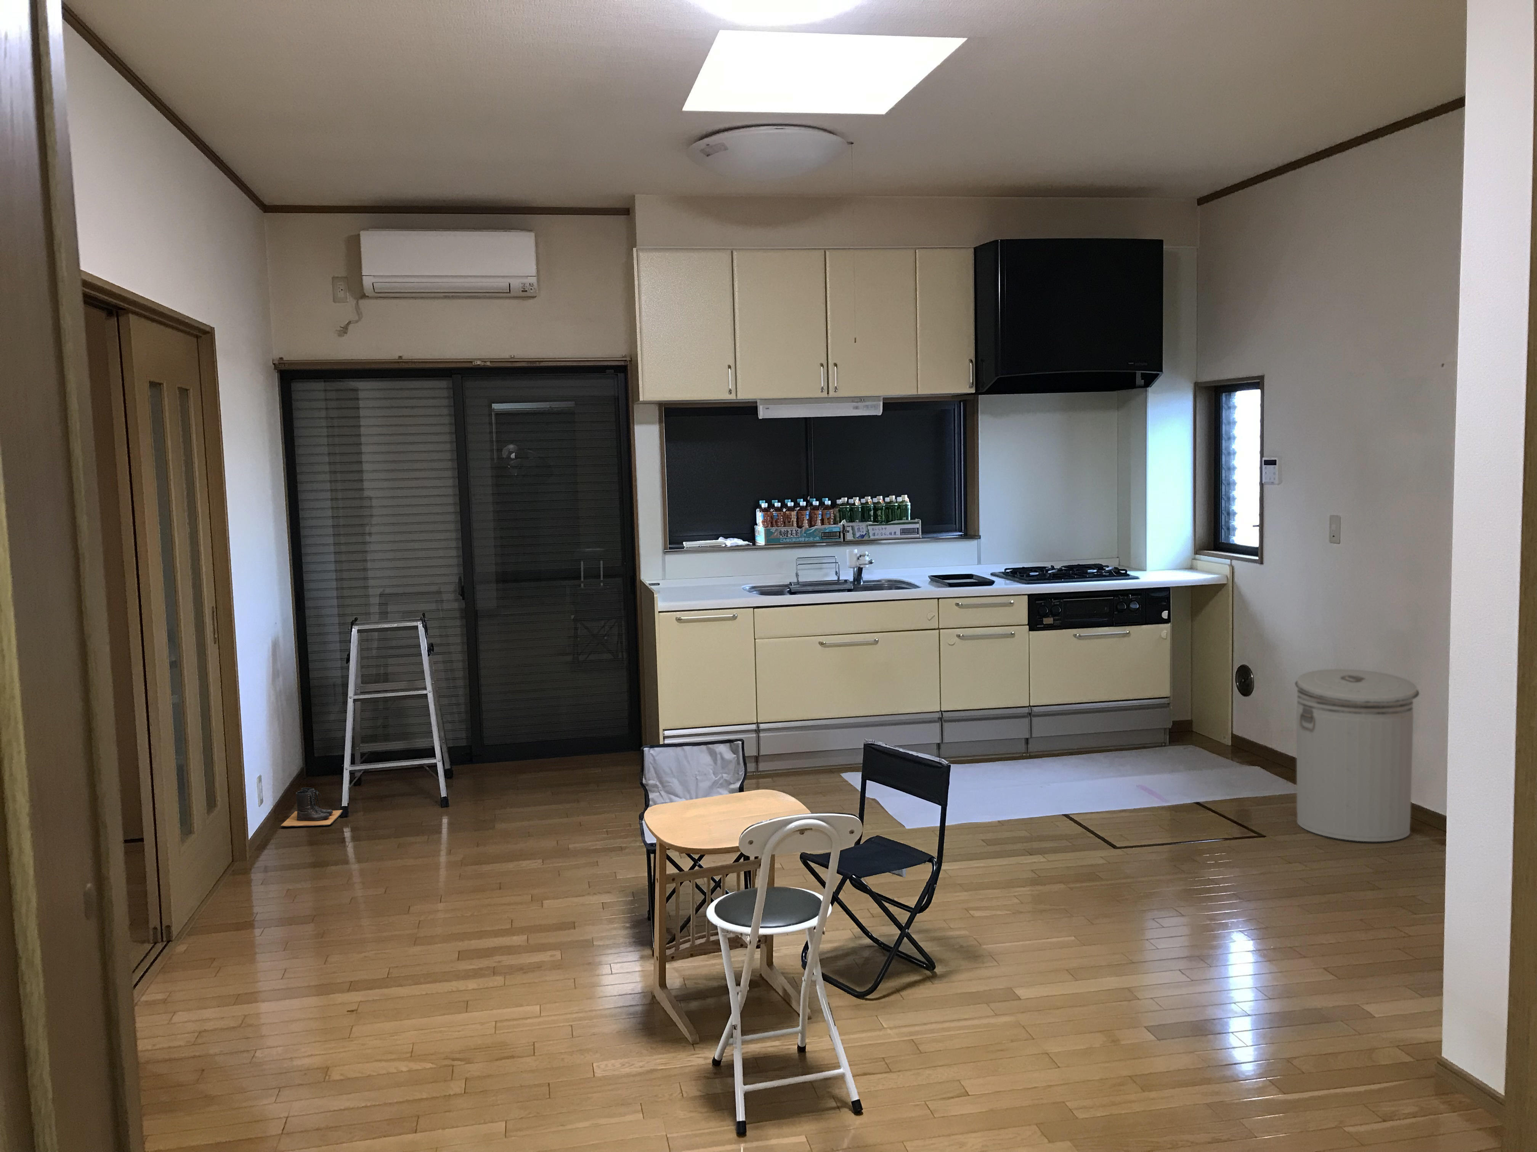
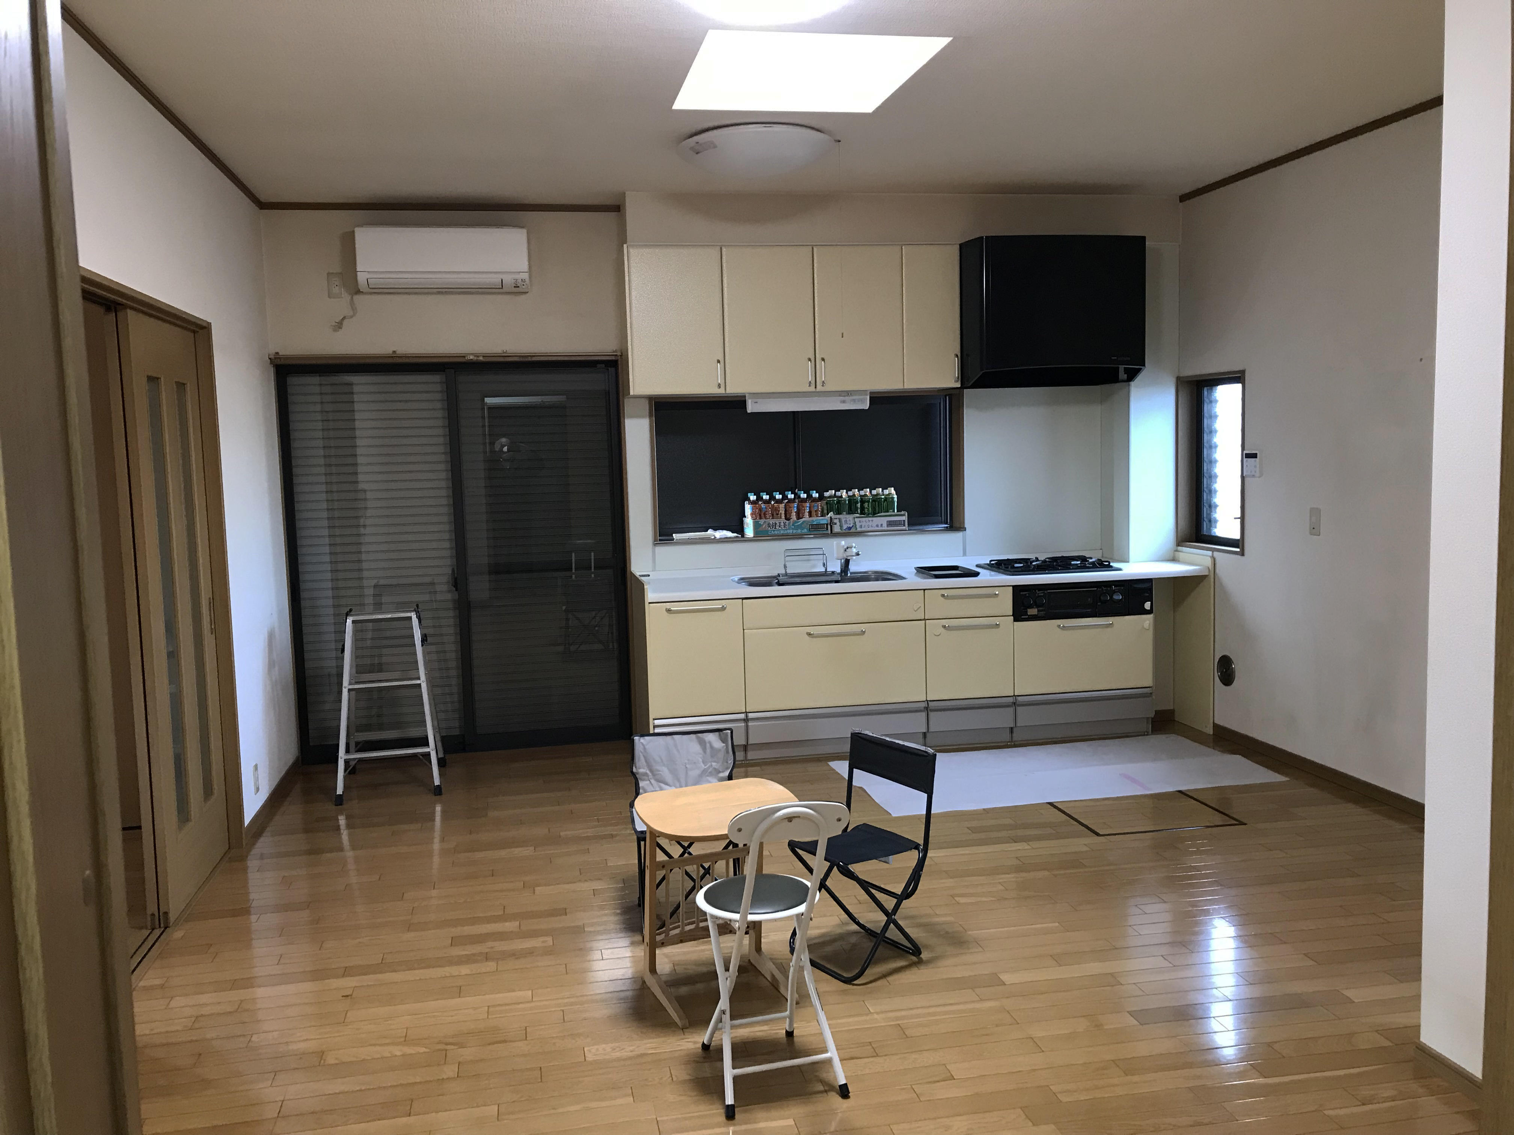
- boots [281,788,344,826]
- can [1295,668,1420,842]
